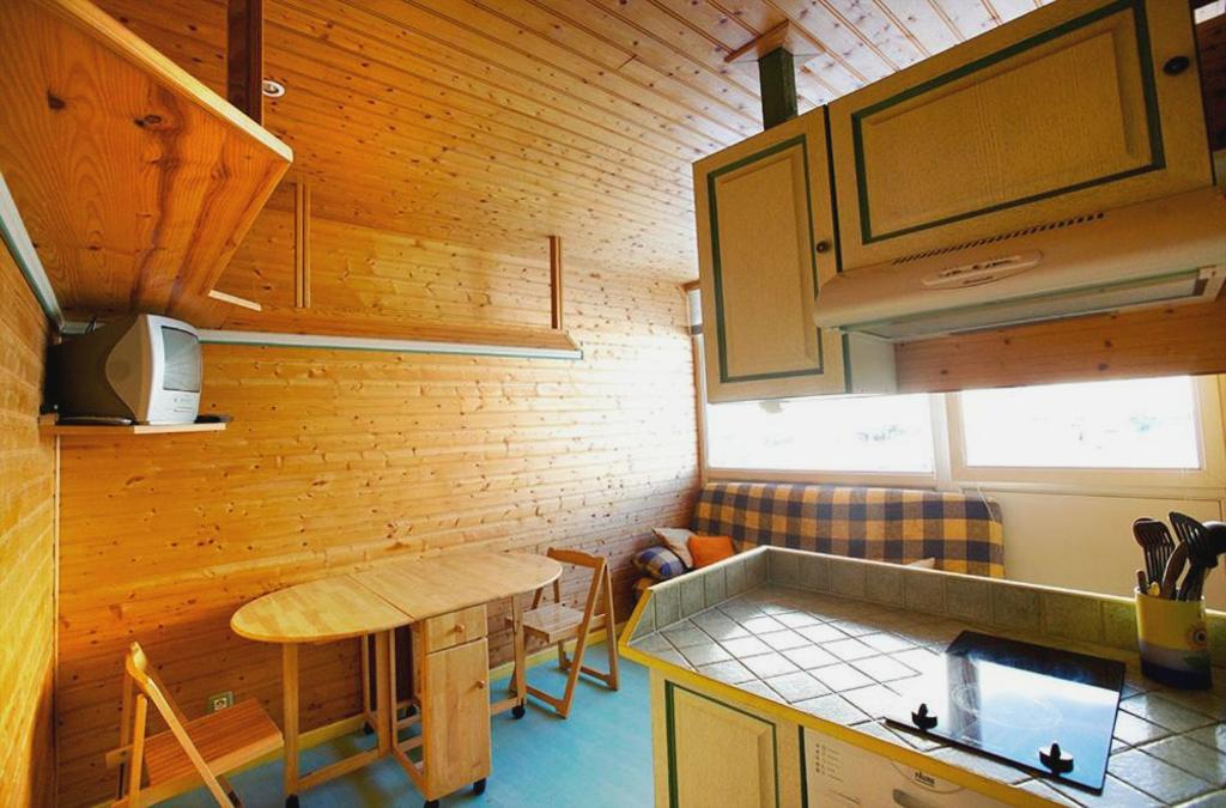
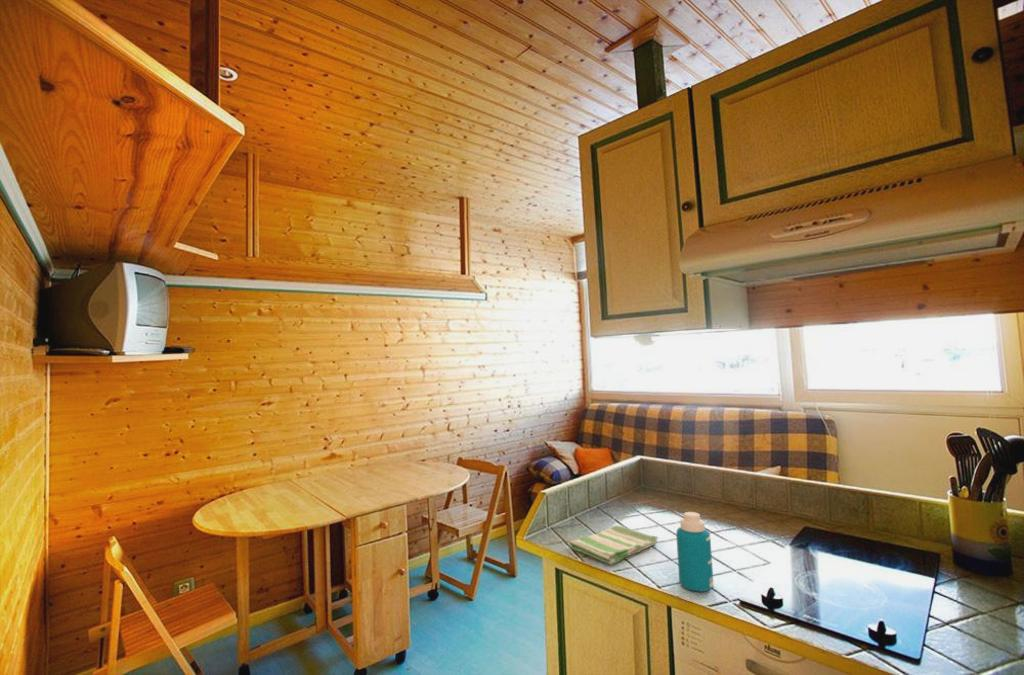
+ dish towel [568,524,659,566]
+ bottle [675,511,715,592]
